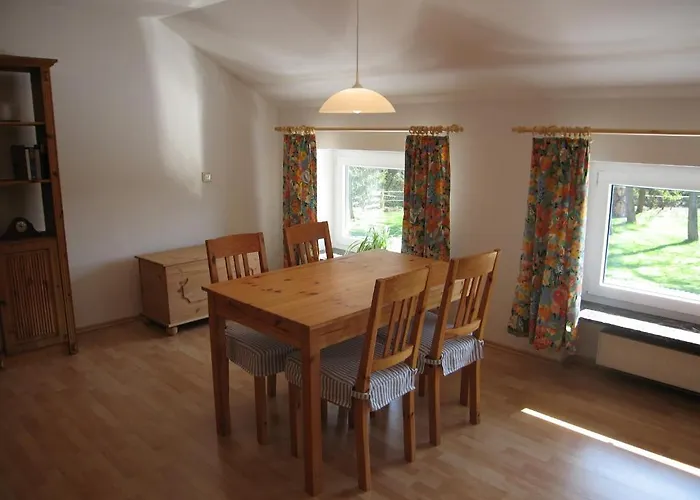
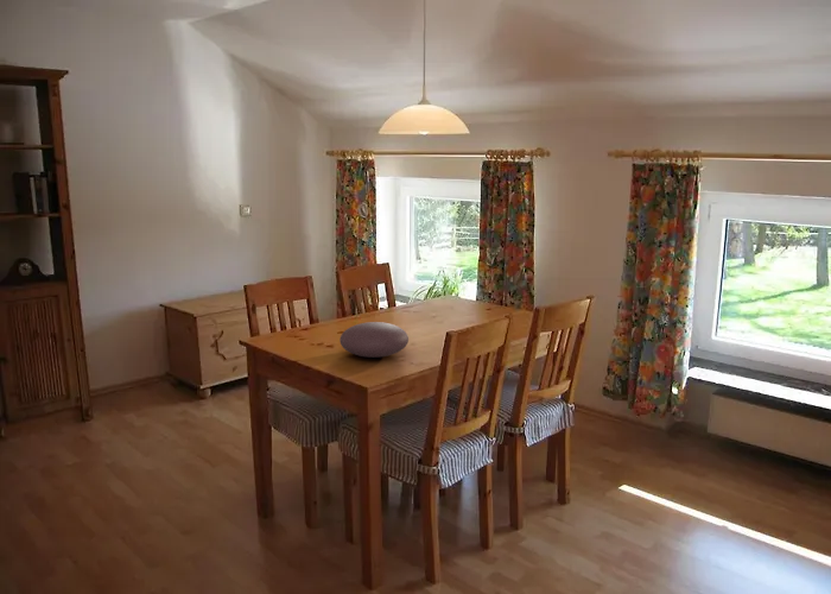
+ decorative bowl [338,321,410,359]
